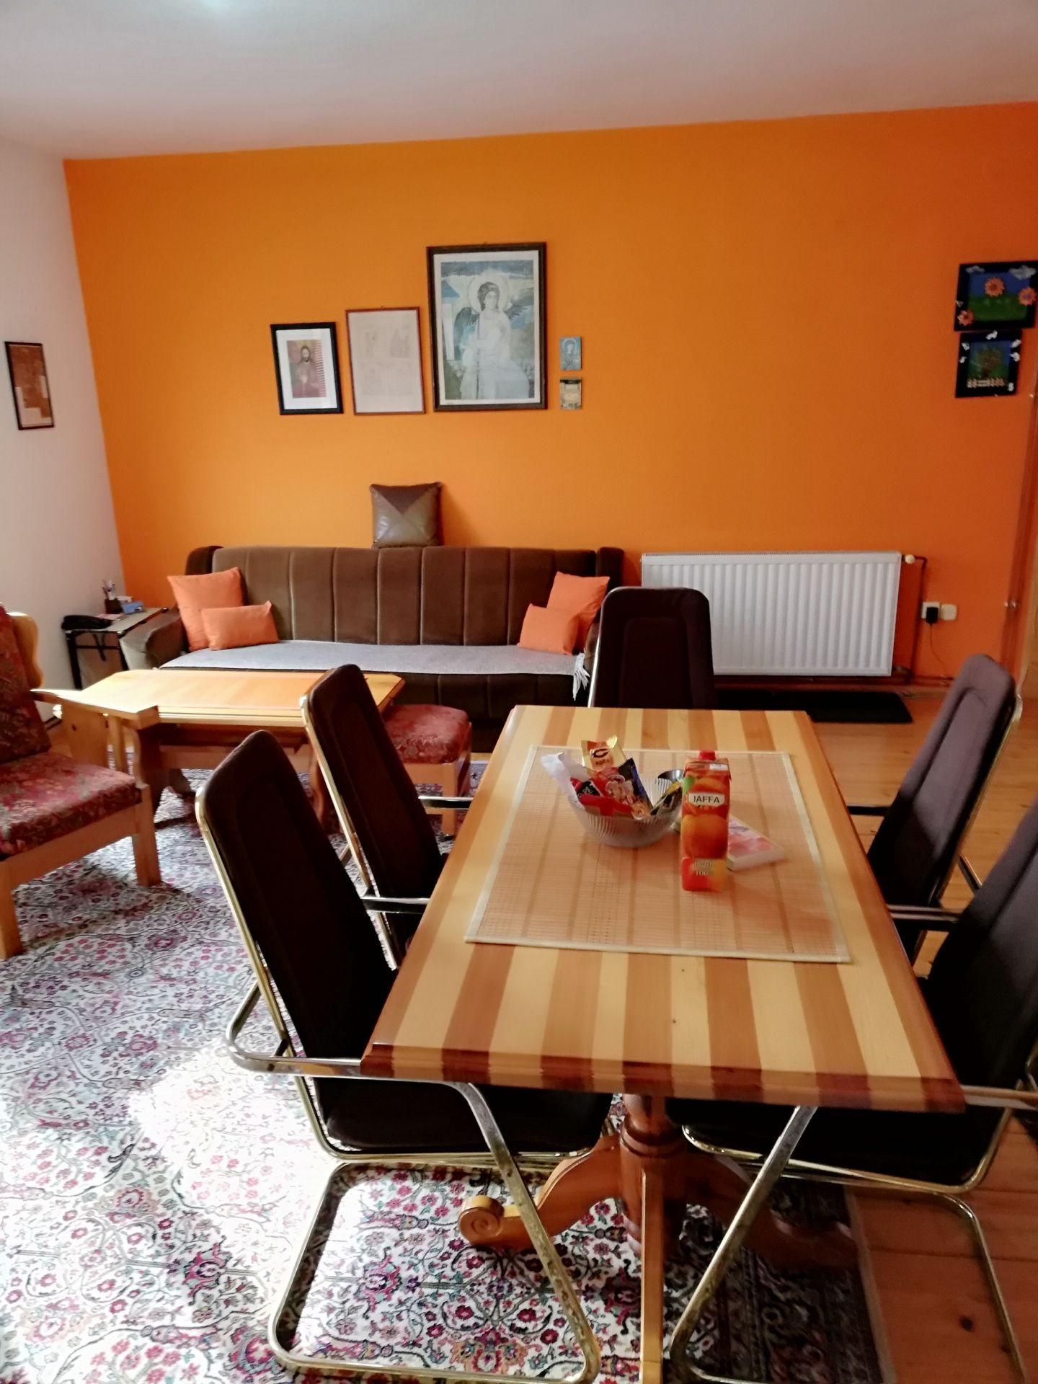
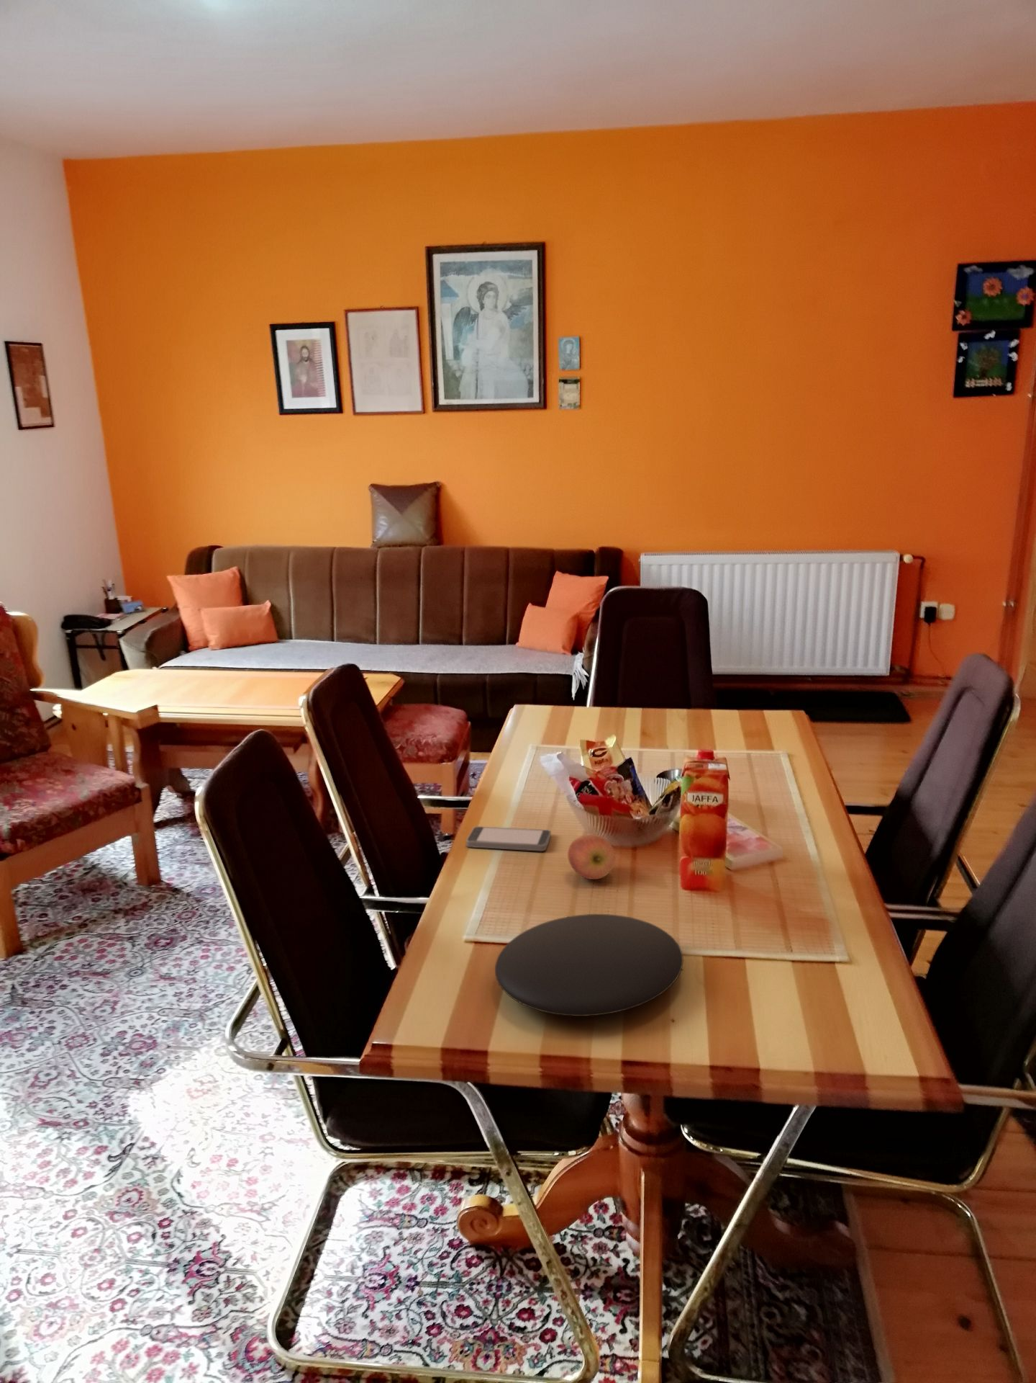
+ plate [494,914,684,1017]
+ smartphone [466,825,552,853]
+ apple [567,834,616,880]
